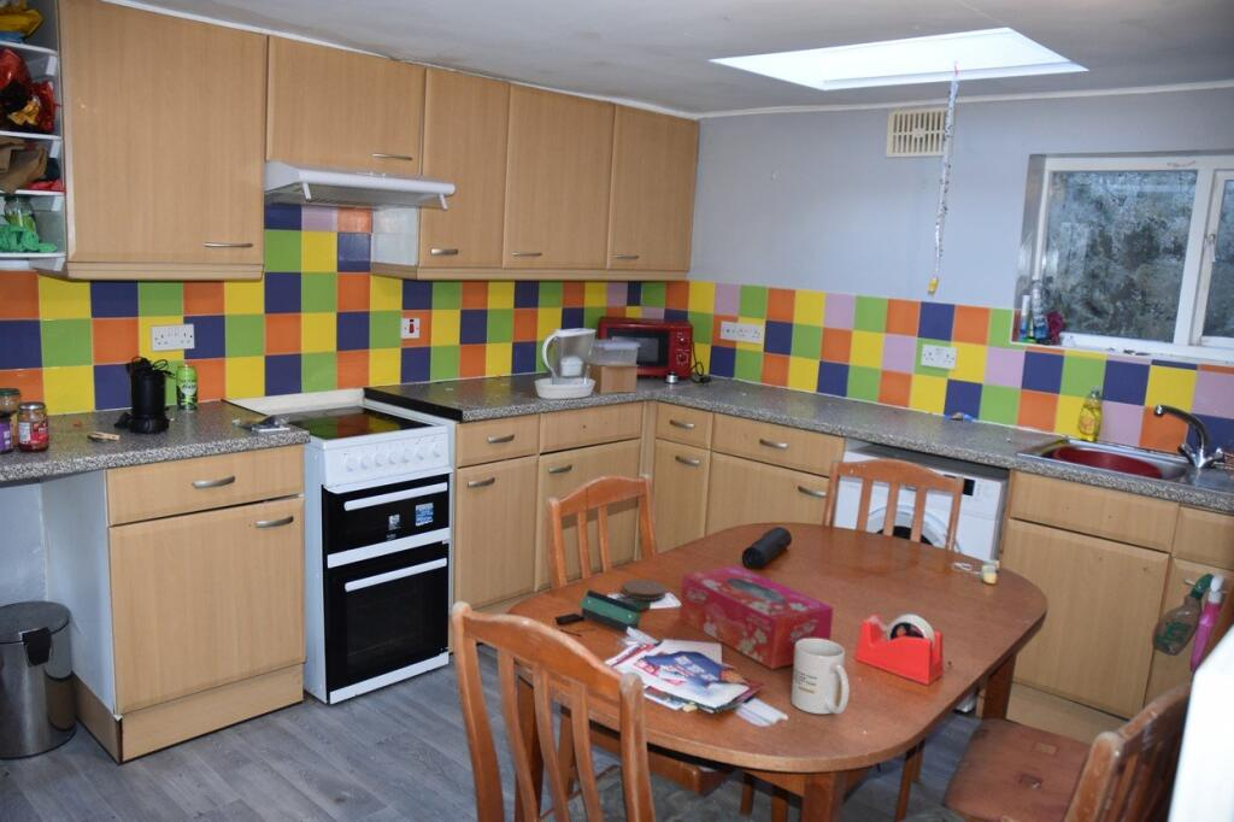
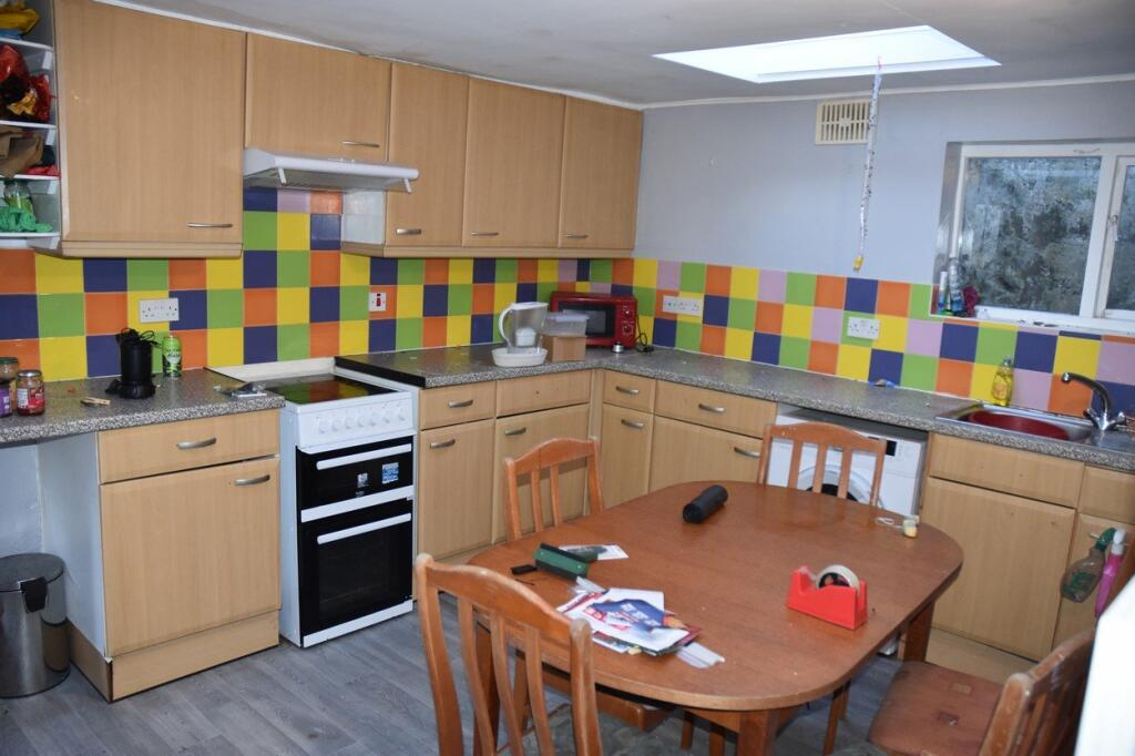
- mug [789,639,851,716]
- tissue box [678,564,834,670]
- coaster [622,579,668,601]
